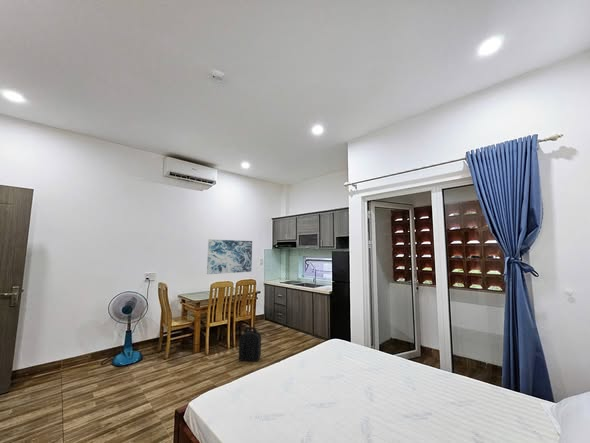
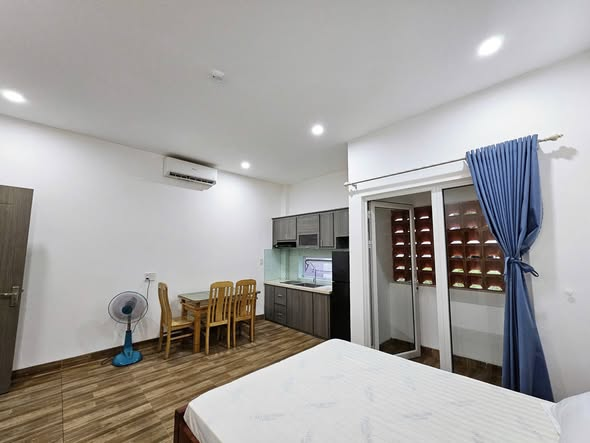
- backpack [238,326,262,363]
- wall art [206,239,253,275]
